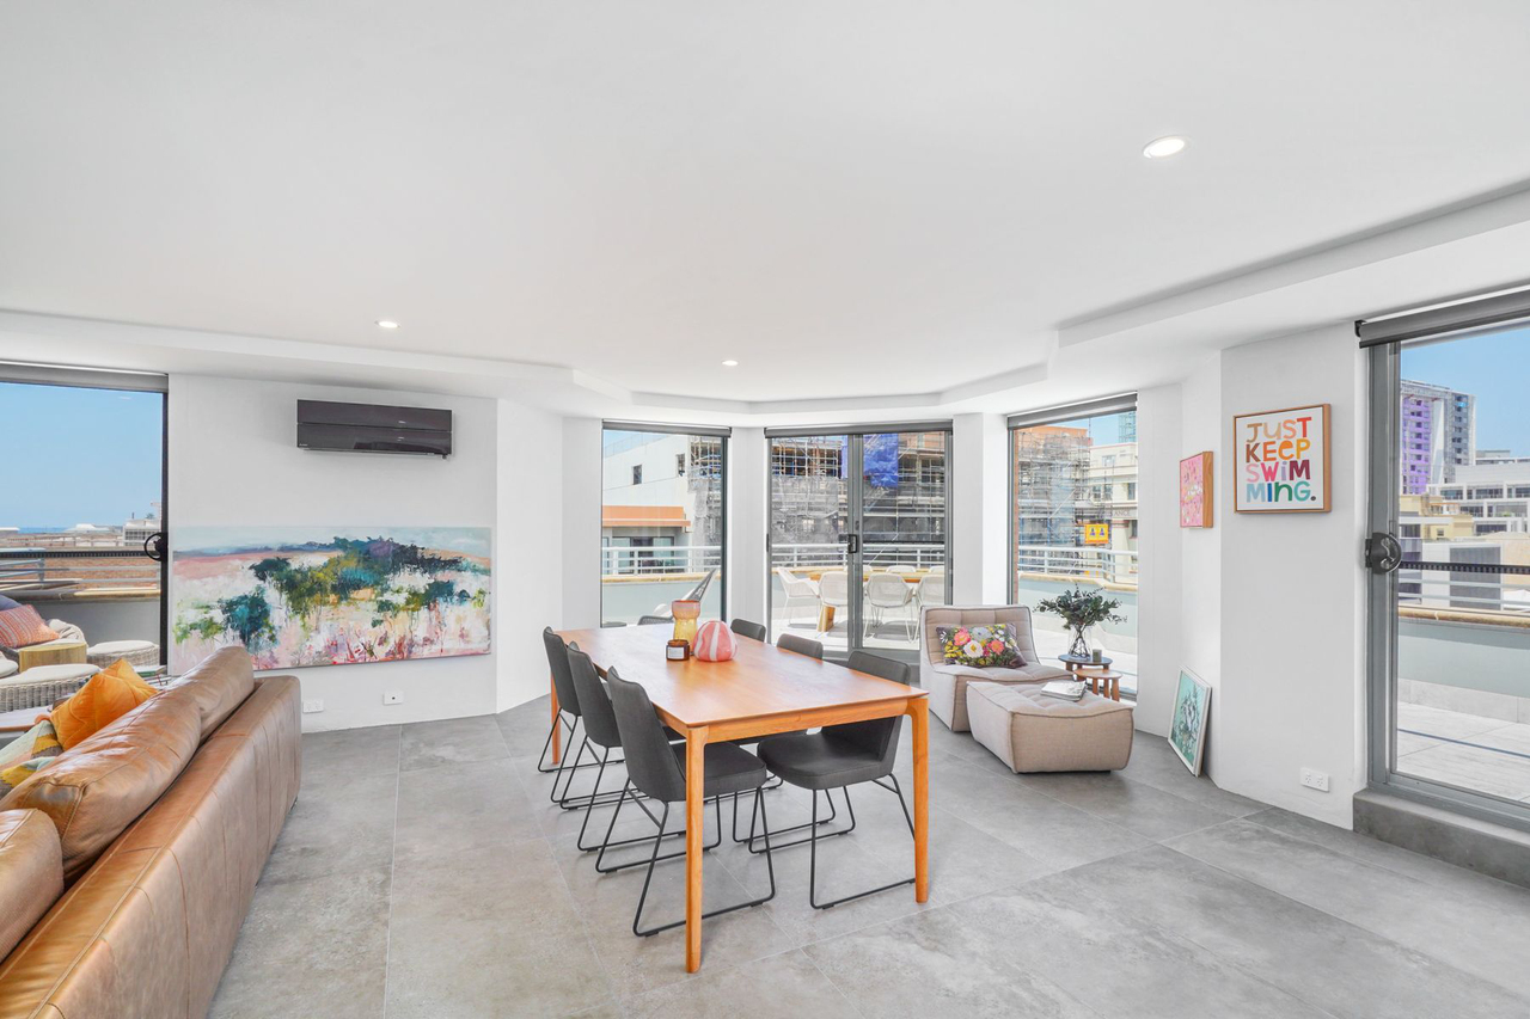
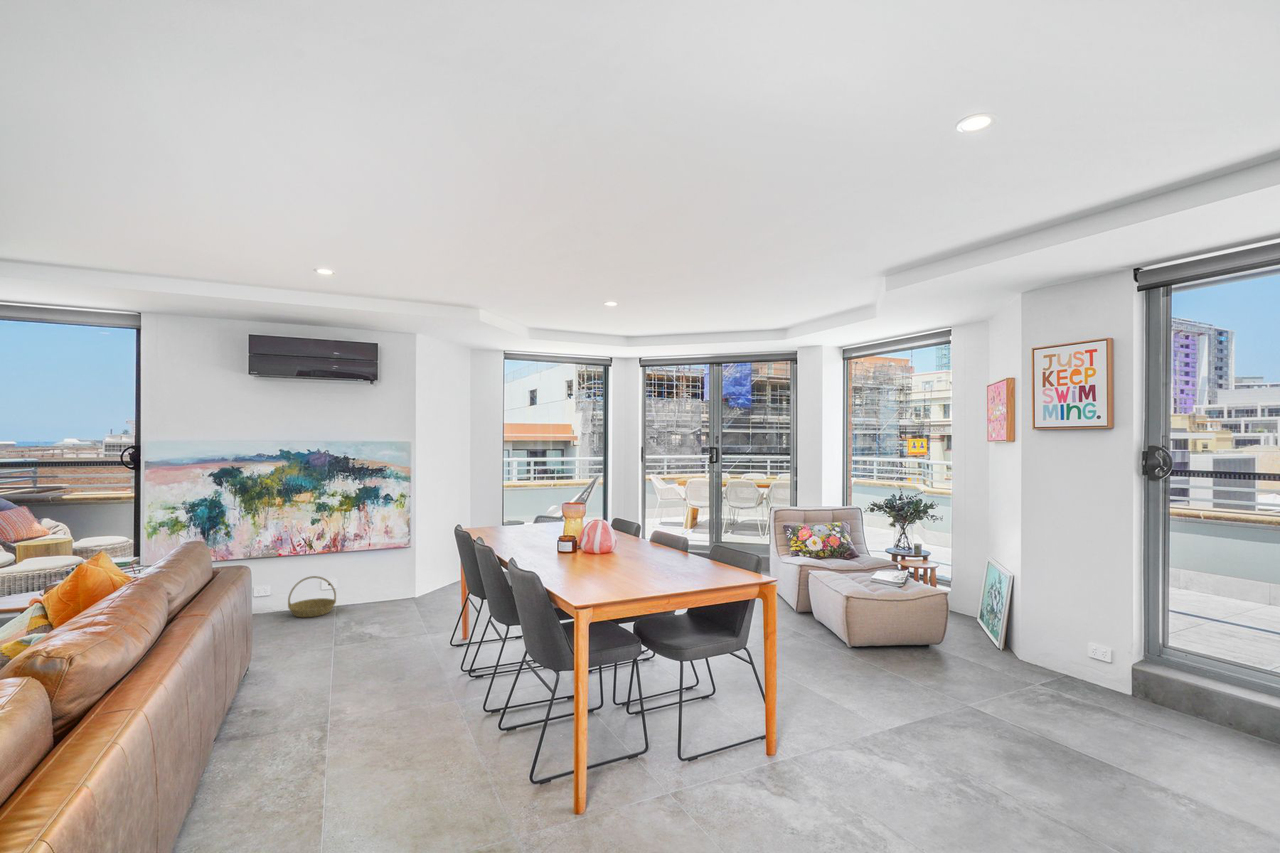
+ basket [287,575,337,618]
